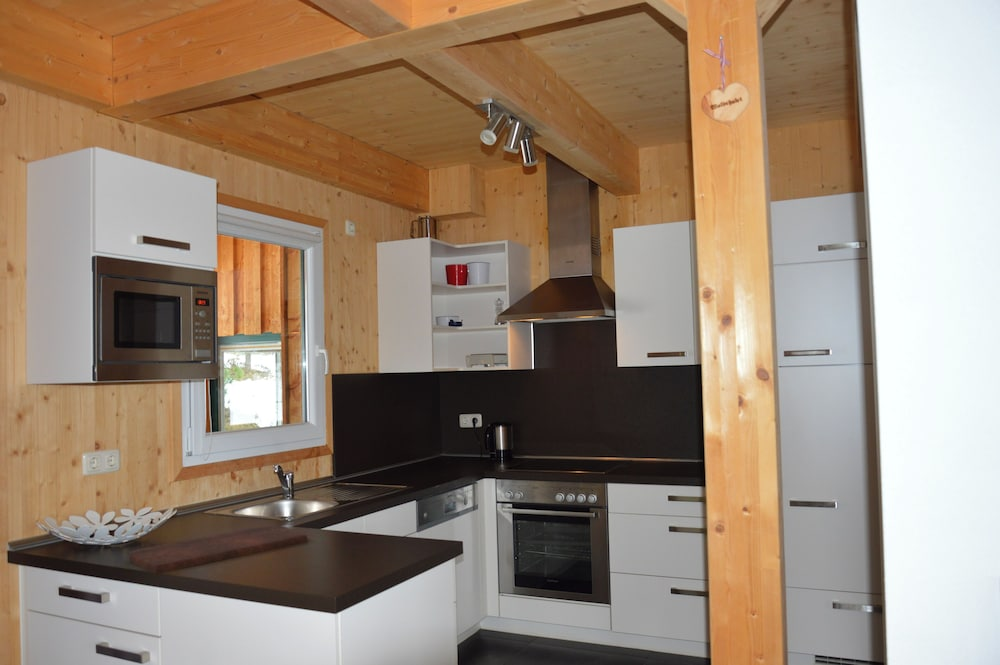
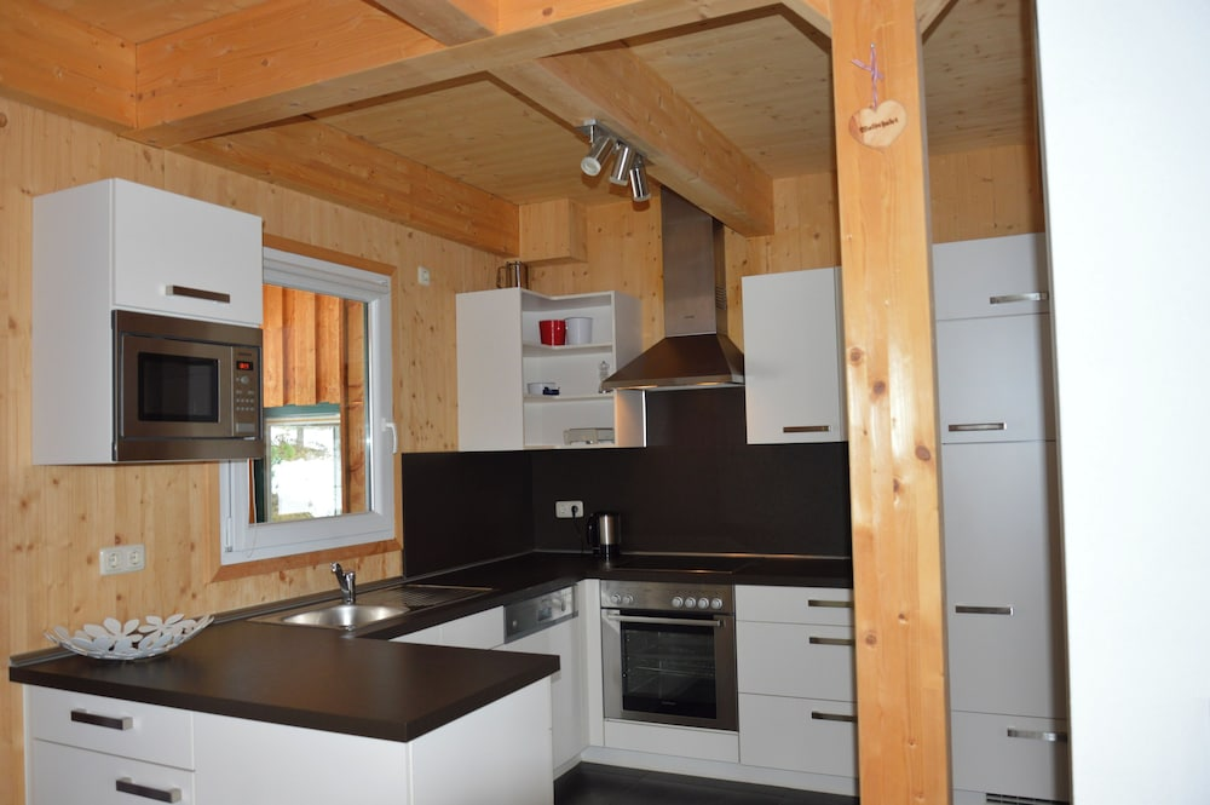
- cutting board [128,525,308,575]
